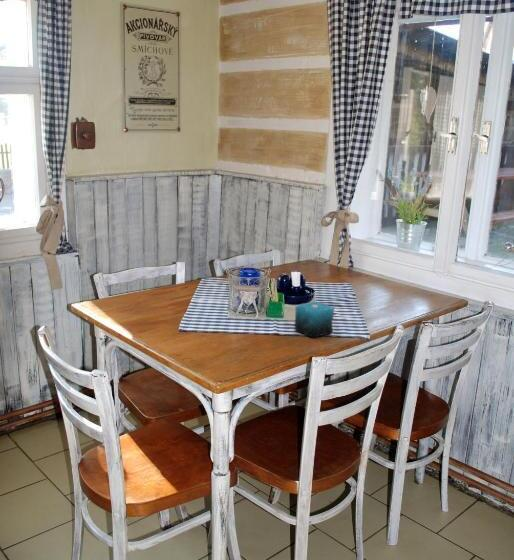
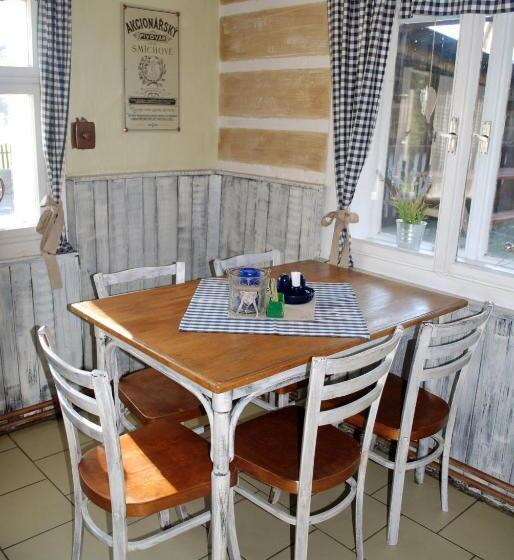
- candle [294,301,335,339]
